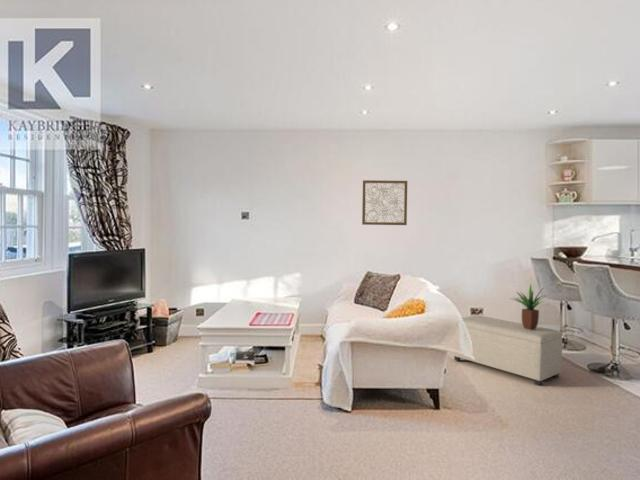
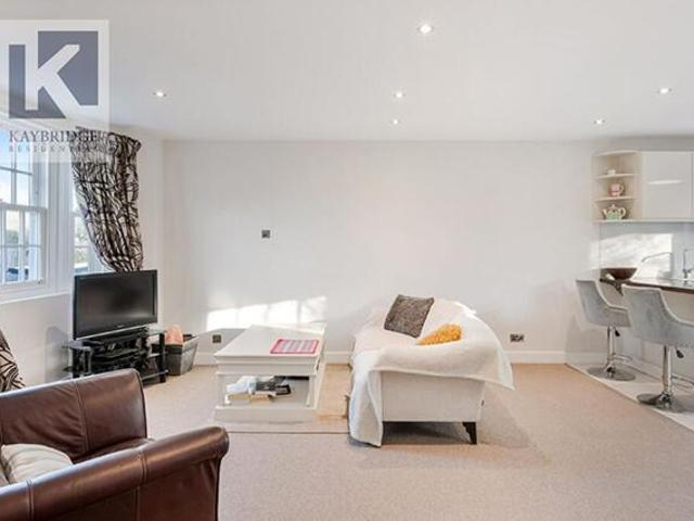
- ottoman [451,315,563,386]
- potted plant [508,283,546,330]
- wall art [361,179,408,226]
